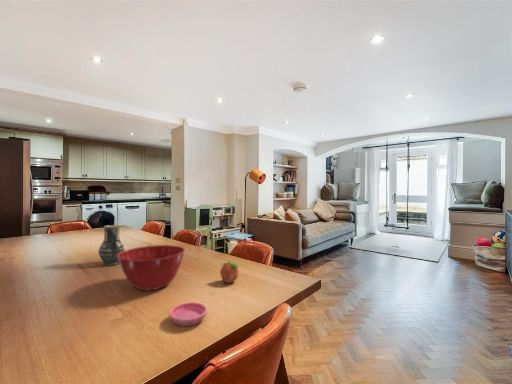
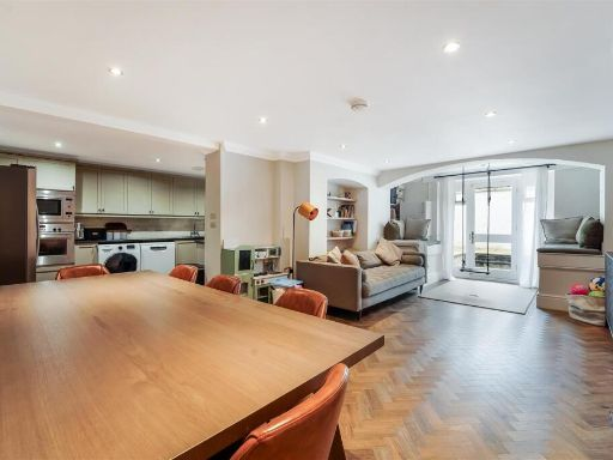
- mixing bowl [118,244,186,291]
- vase [97,224,125,267]
- fruit [219,260,239,284]
- saucer [168,301,208,327]
